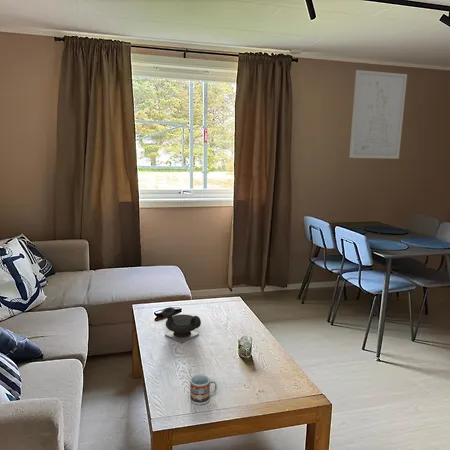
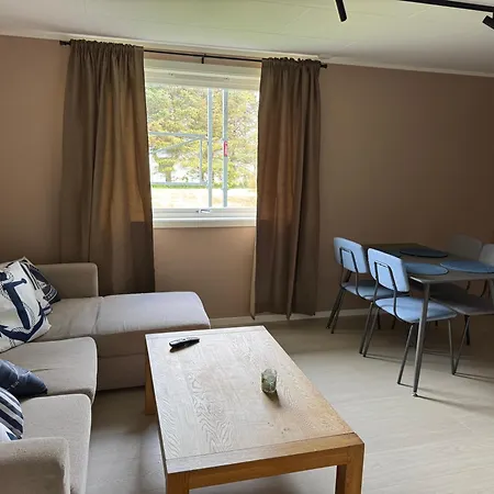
- wall art [348,69,408,160]
- teapot [161,306,202,344]
- cup [189,374,218,406]
